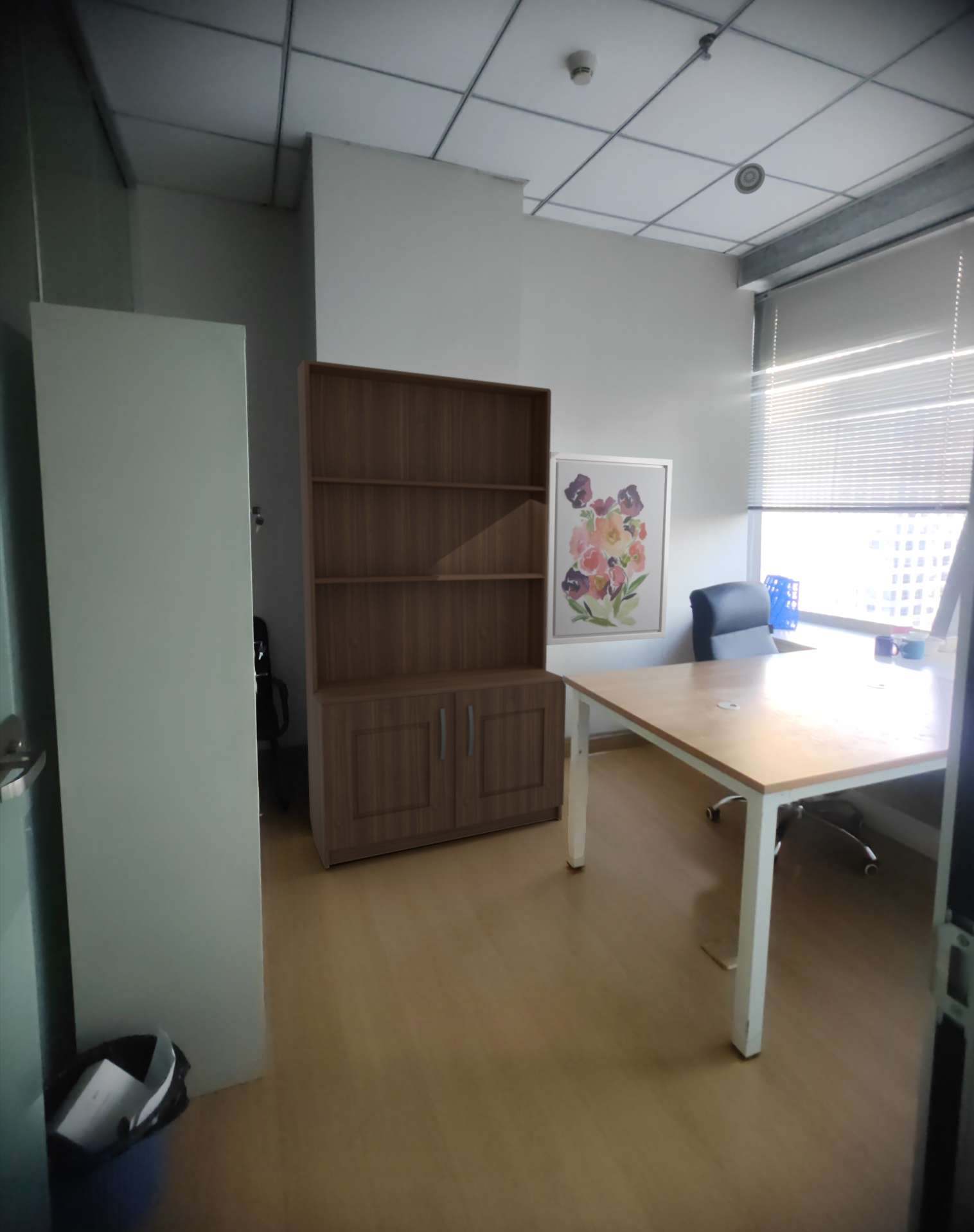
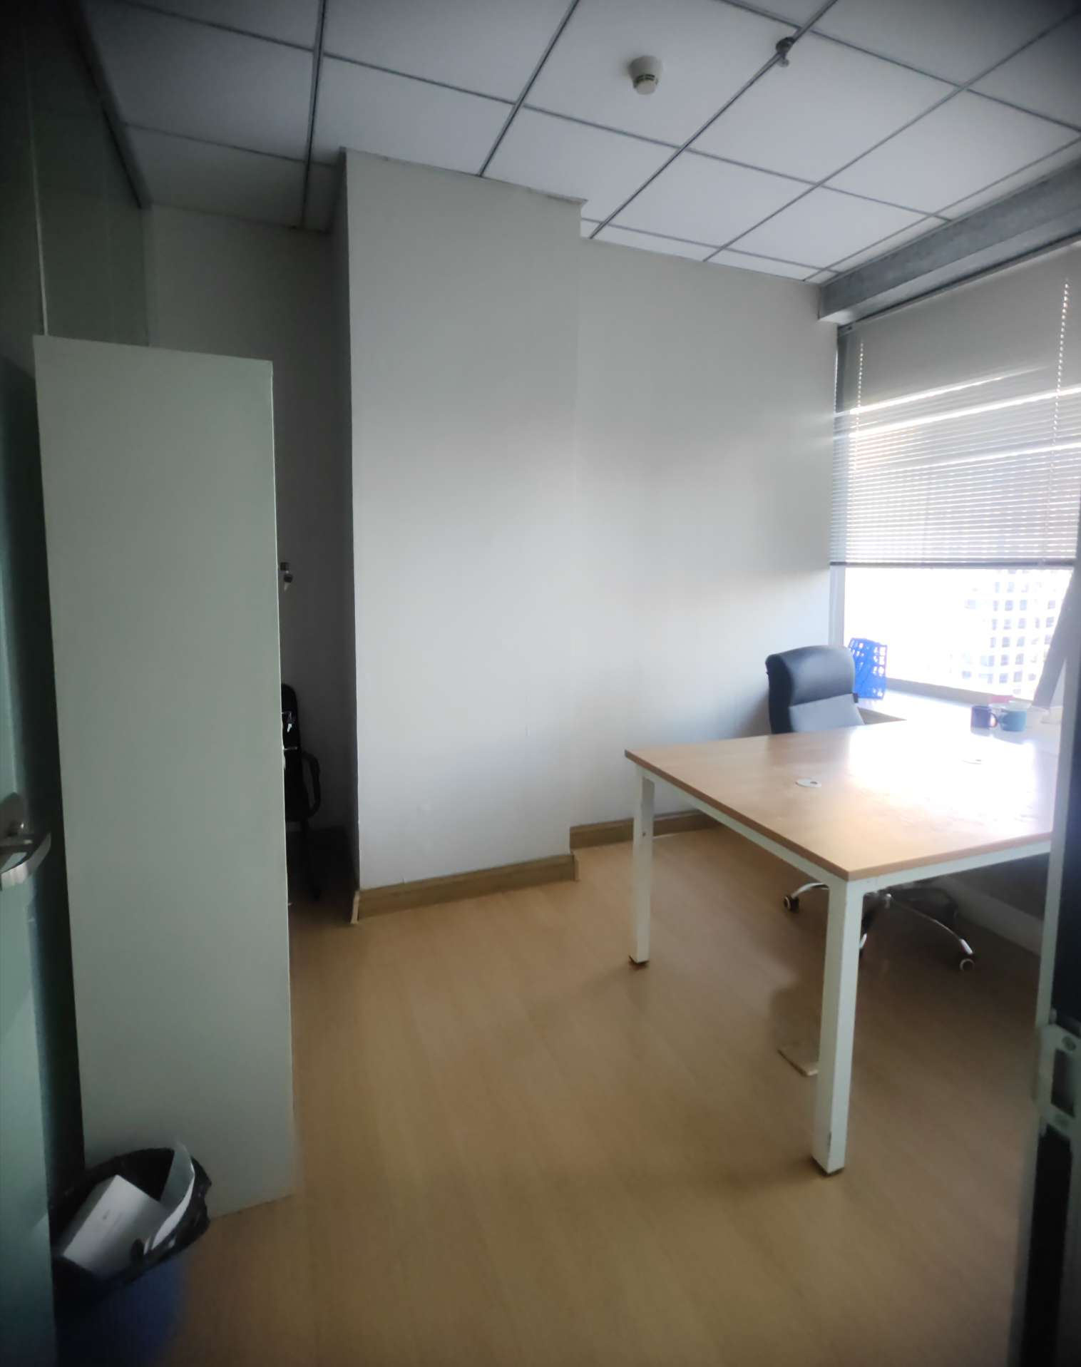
- bookshelf [297,359,567,870]
- smoke detector [734,162,766,195]
- wall art [547,451,673,646]
